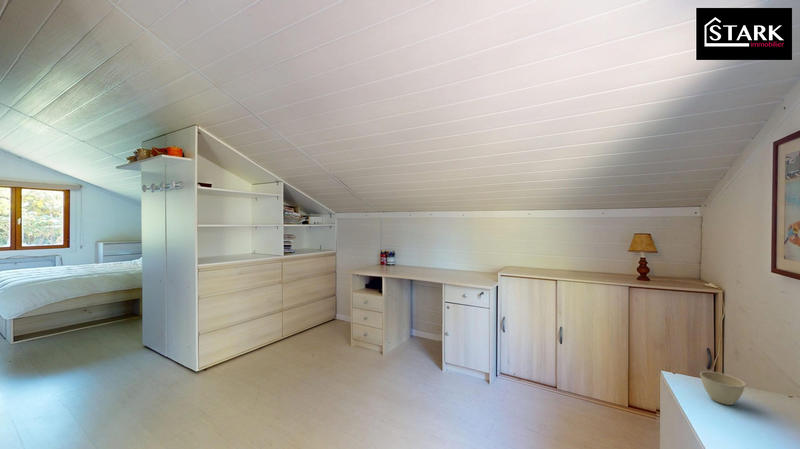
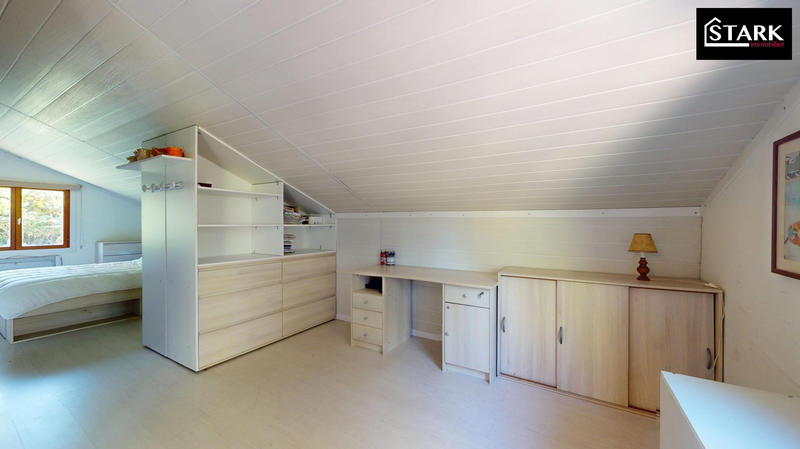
- flower pot [699,370,746,406]
